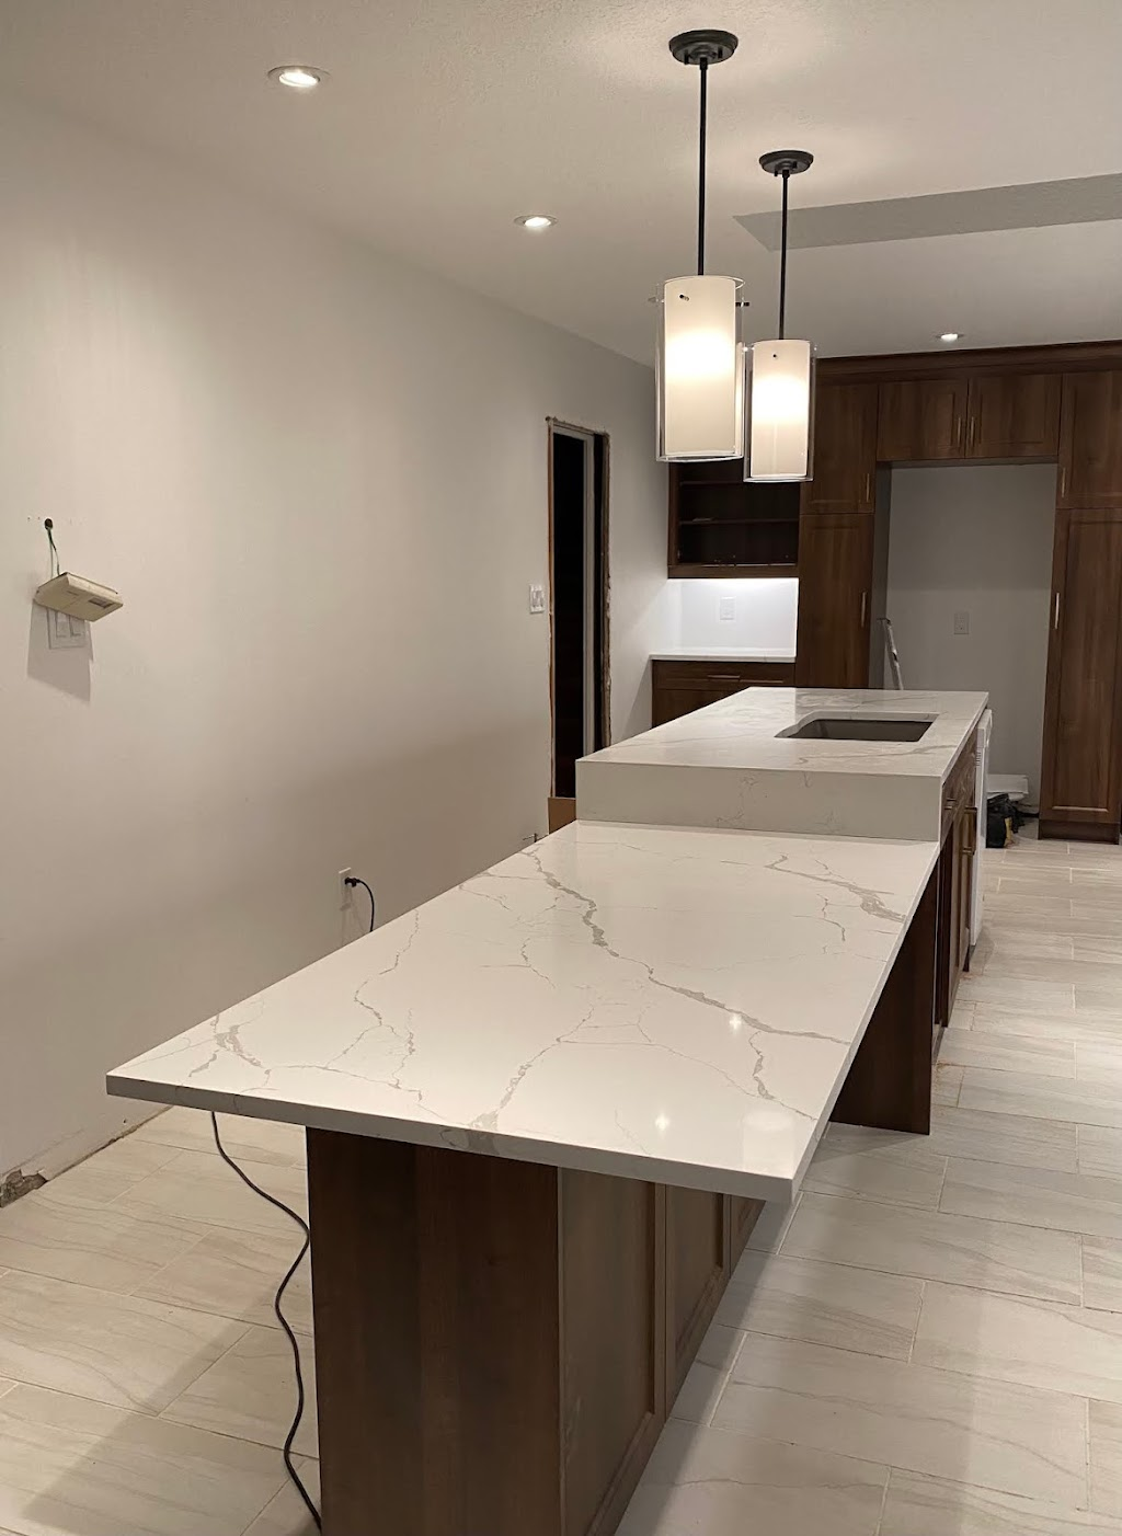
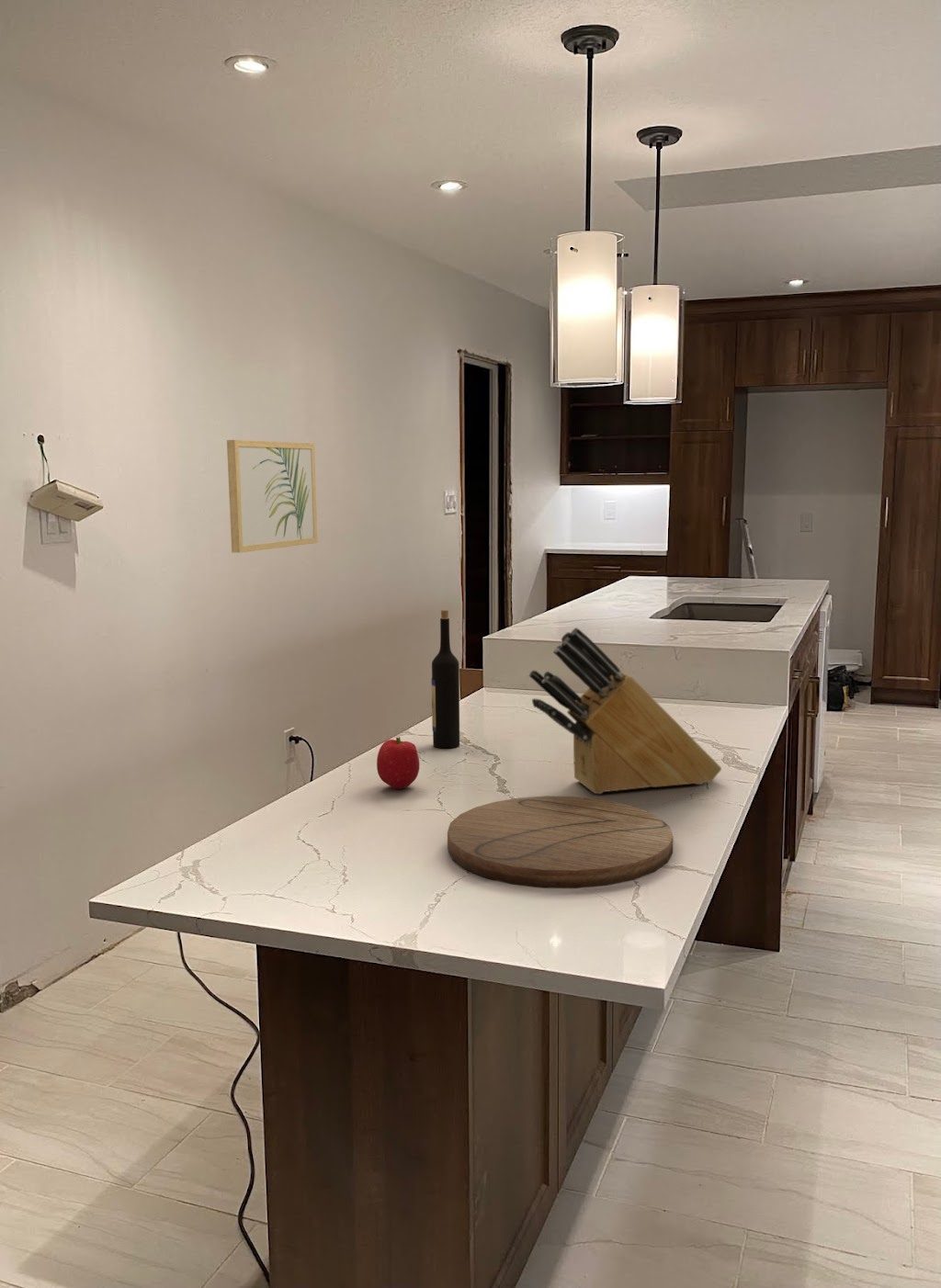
+ wine bottle [430,609,460,749]
+ cutting board [447,796,674,889]
+ fruit [376,736,420,790]
+ wall art [226,439,318,554]
+ knife block [527,627,722,795]
